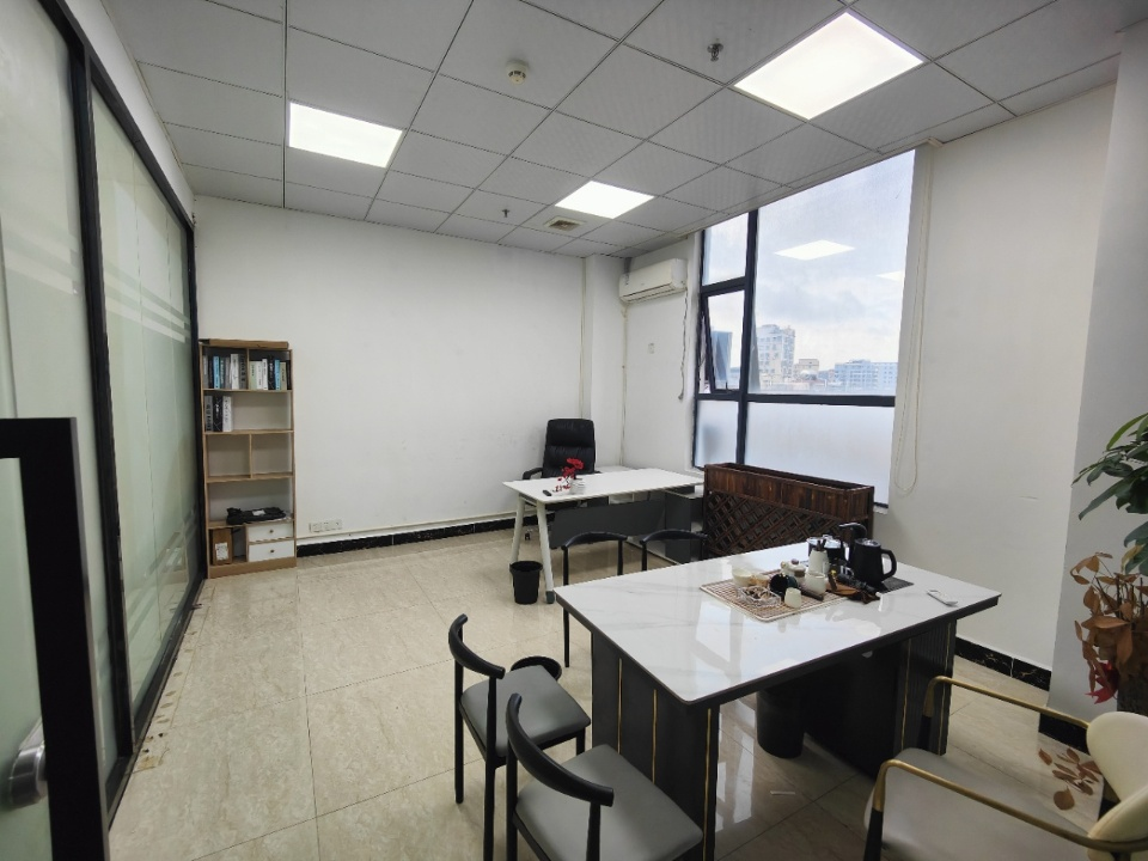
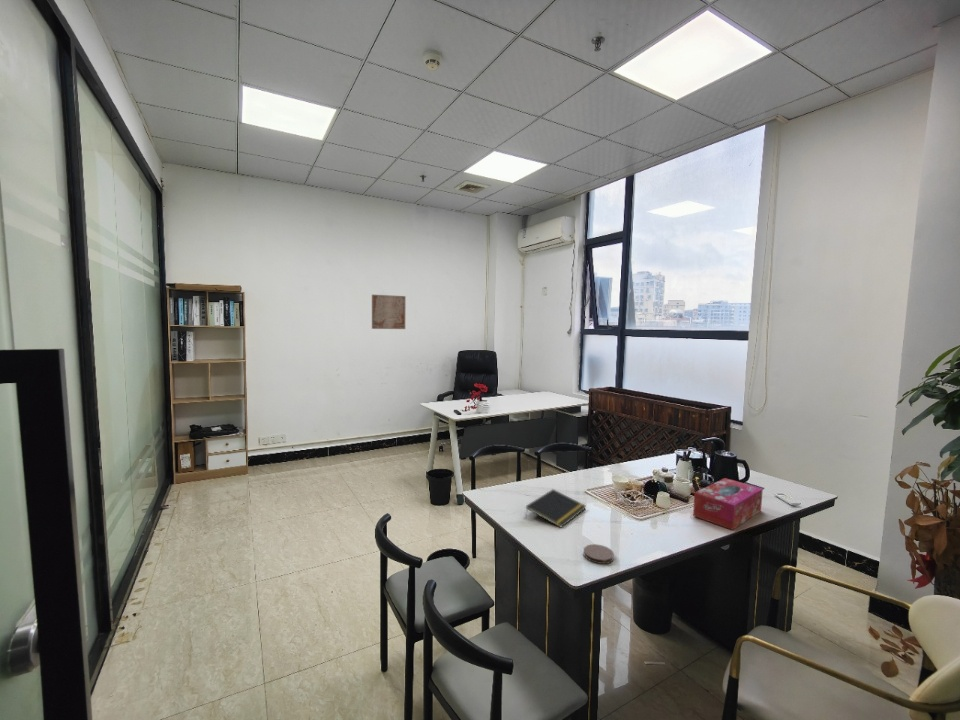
+ tissue box [692,477,764,531]
+ wall art [371,294,406,330]
+ notepad [524,488,587,529]
+ coaster [583,543,615,565]
